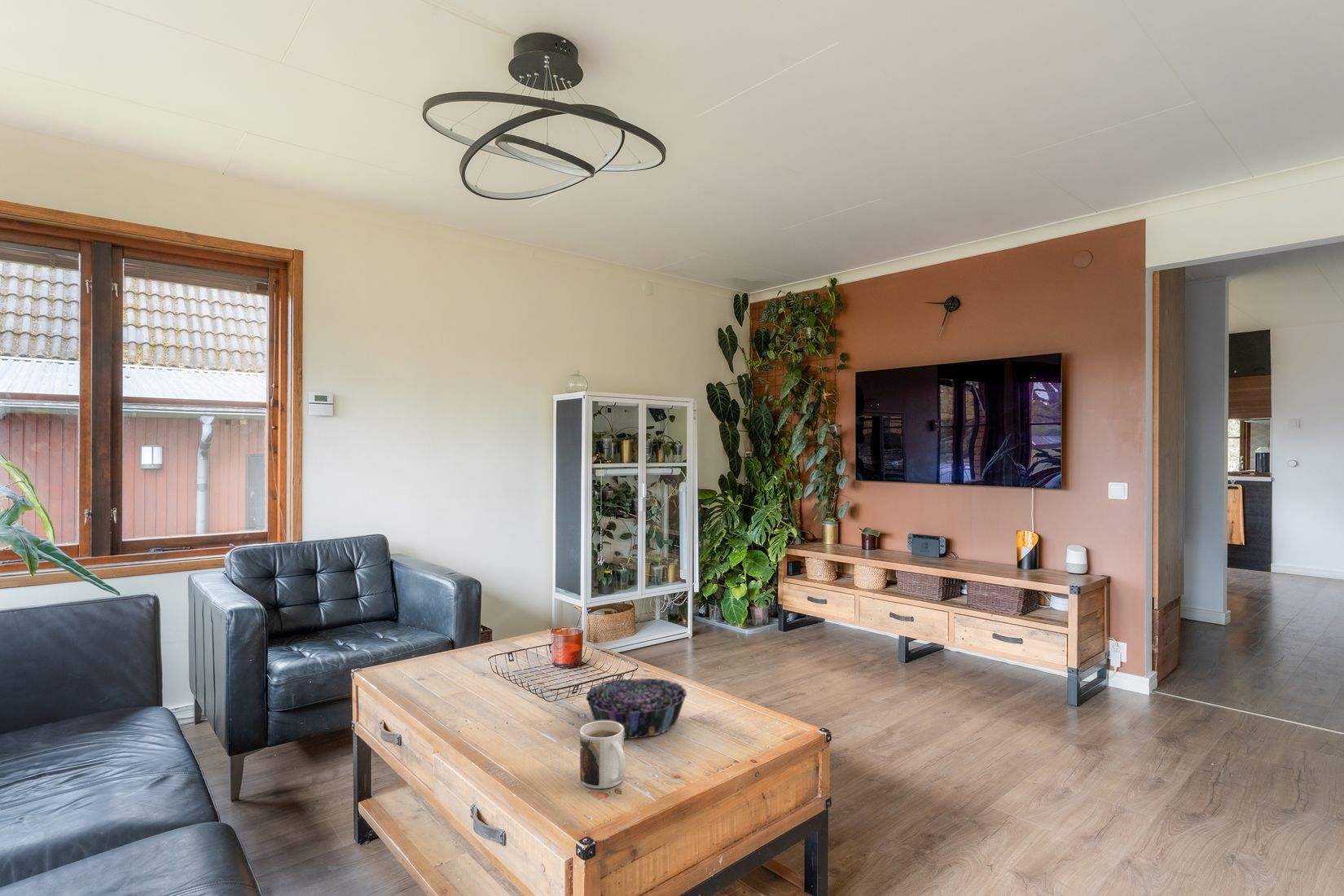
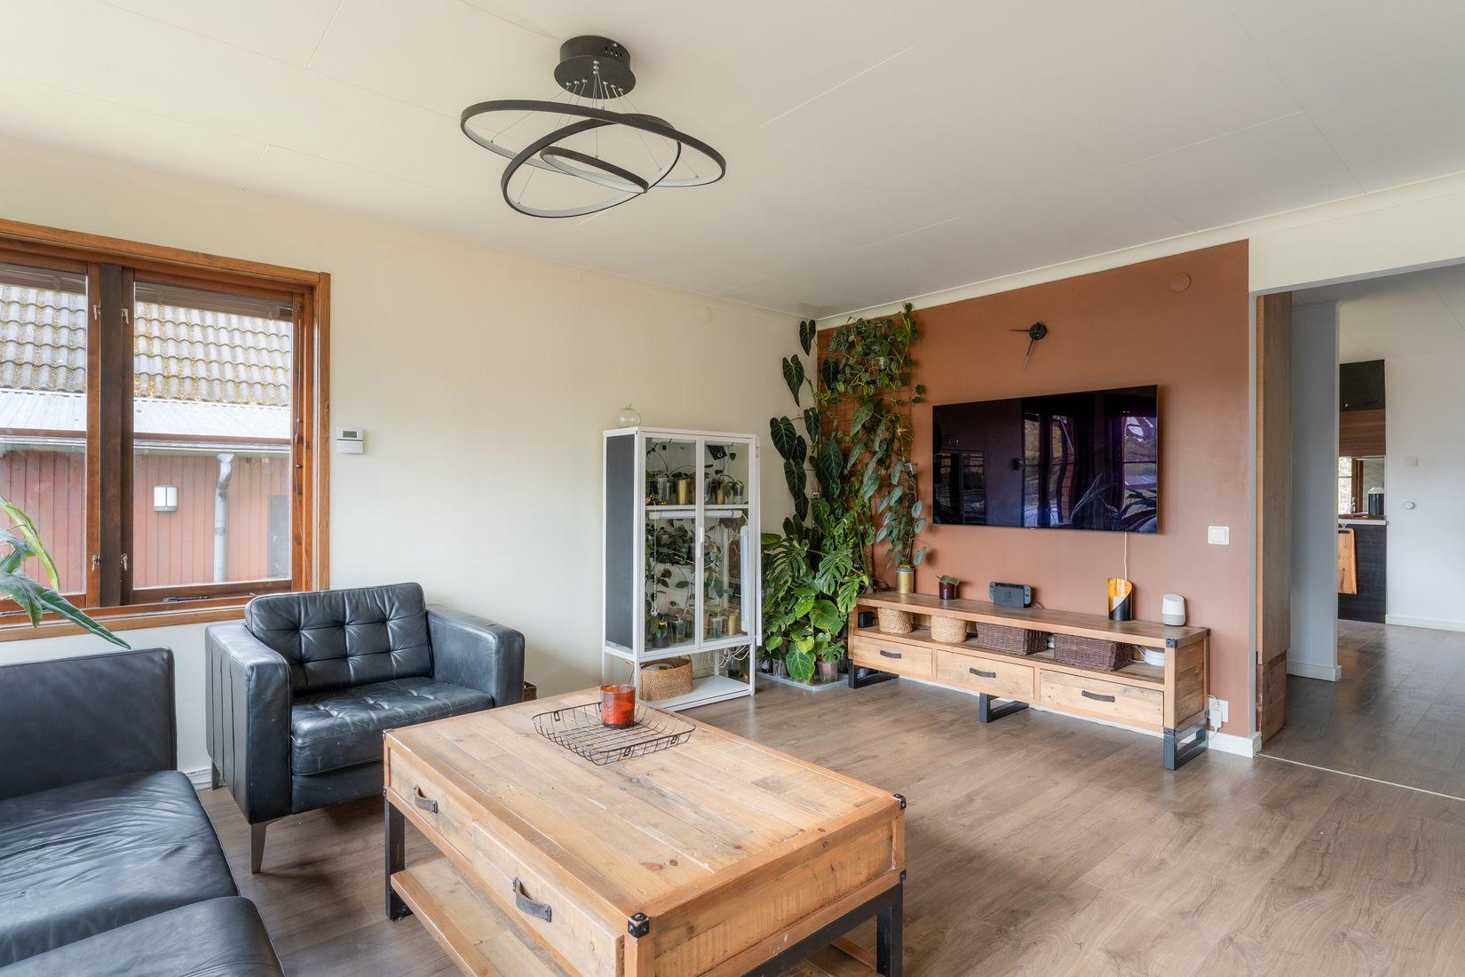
- decorative bowl [585,678,688,740]
- mug [579,721,626,789]
